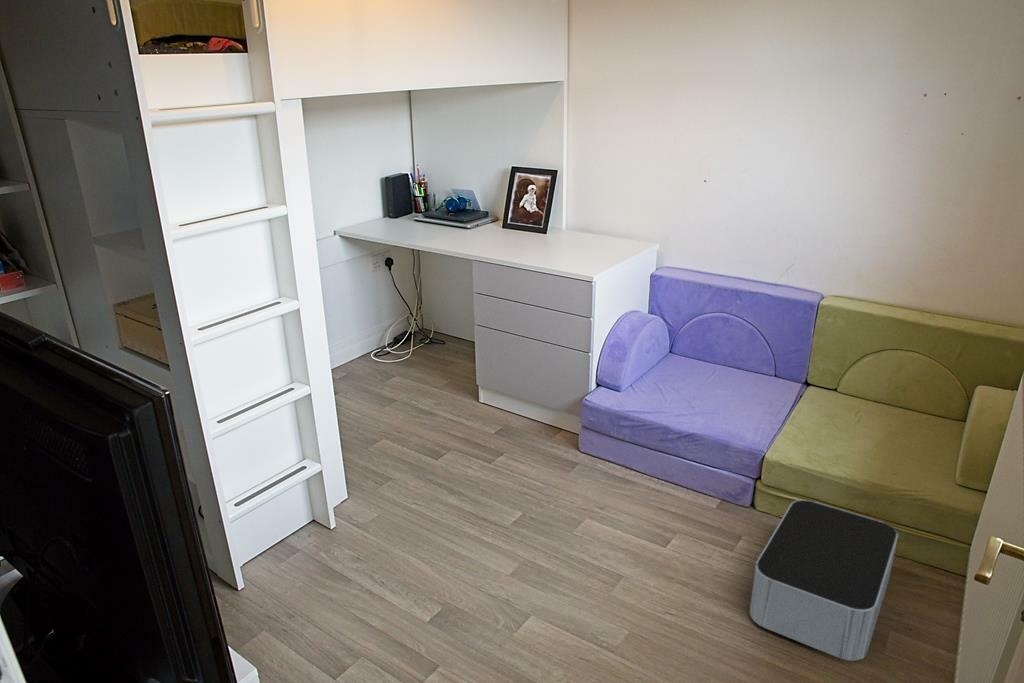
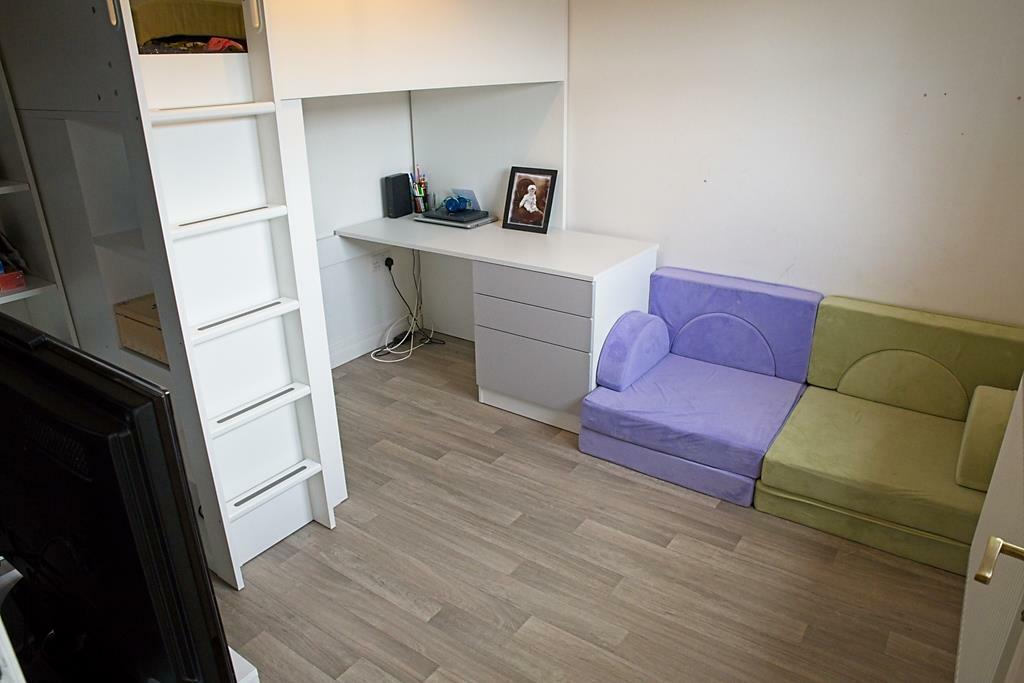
- storage bin [749,499,899,662]
